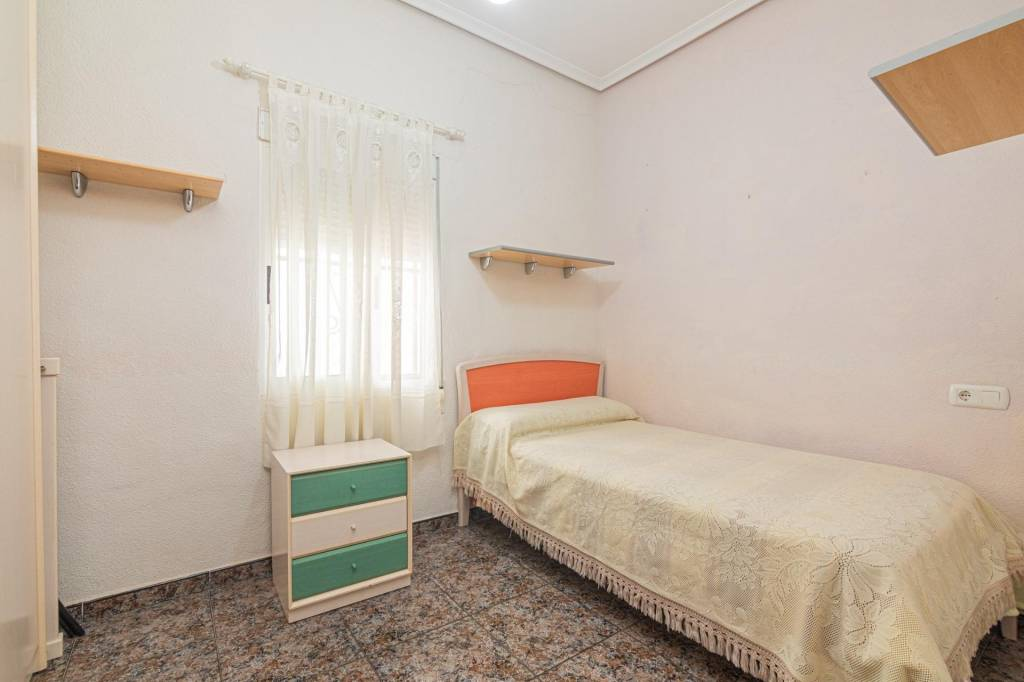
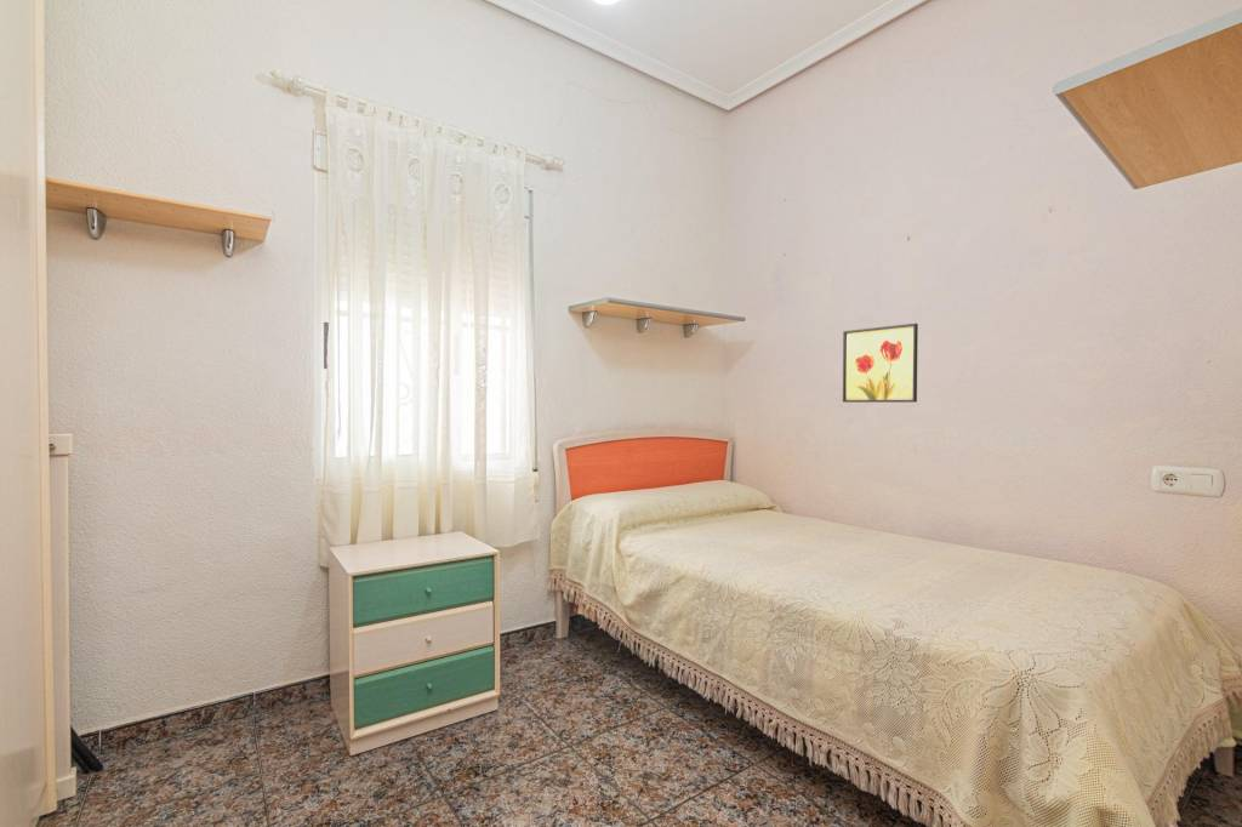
+ wall art [842,323,919,404]
